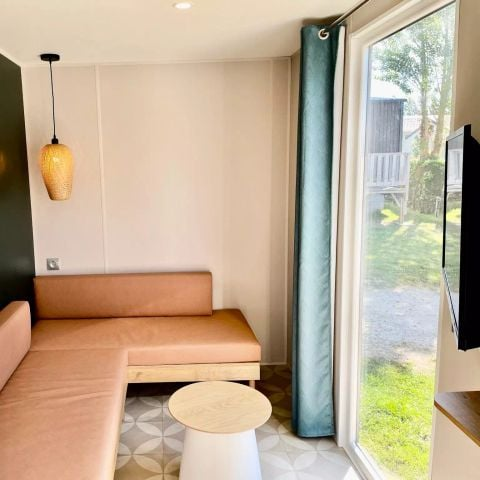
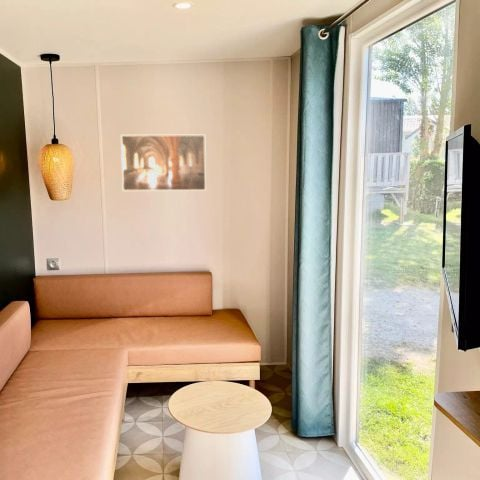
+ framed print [120,134,207,192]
